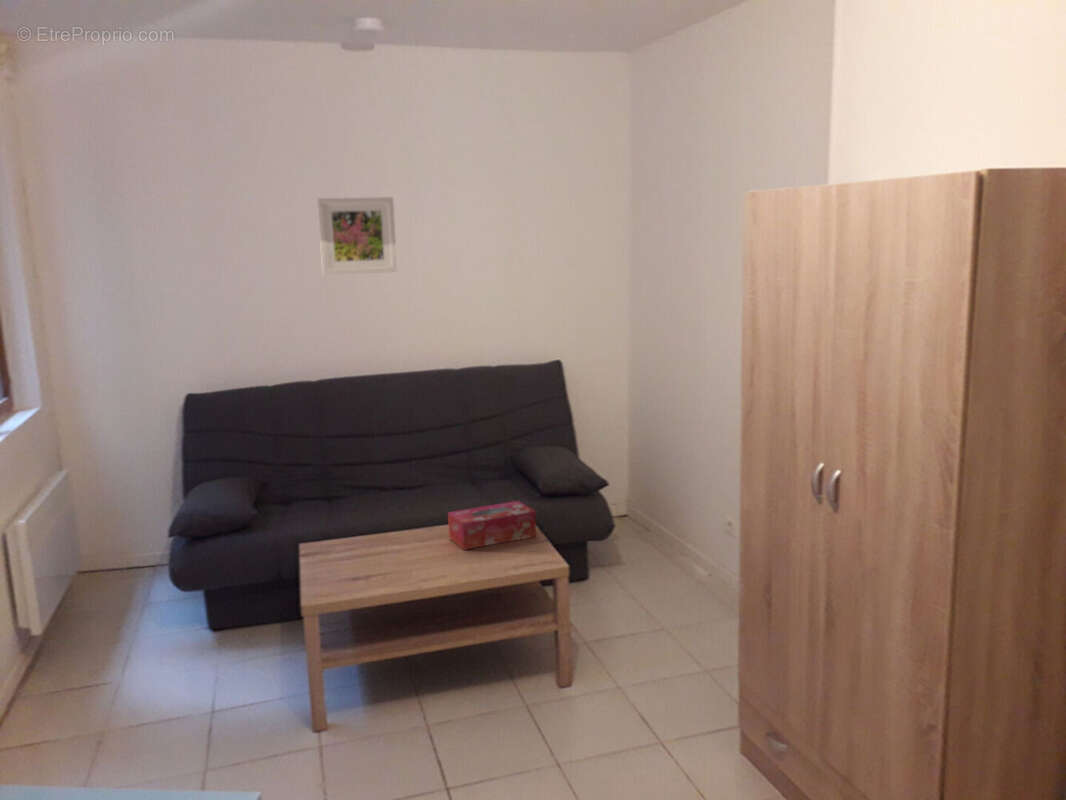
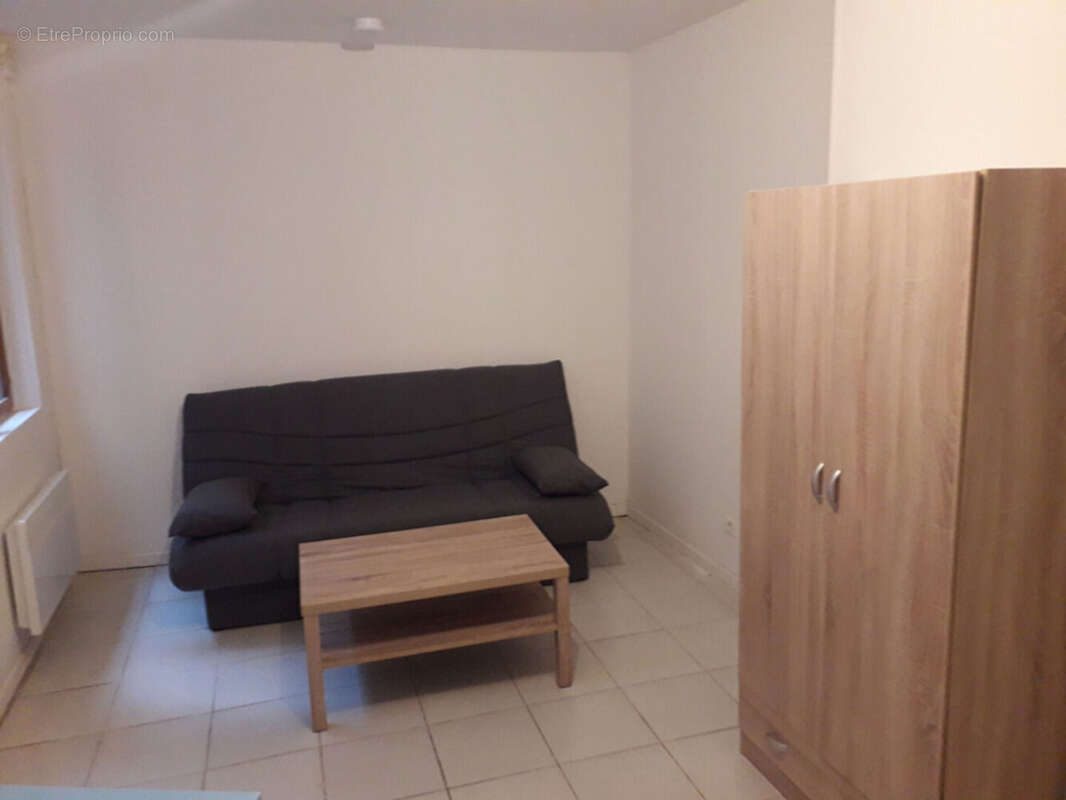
- tissue box [447,500,537,551]
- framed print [316,196,398,276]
